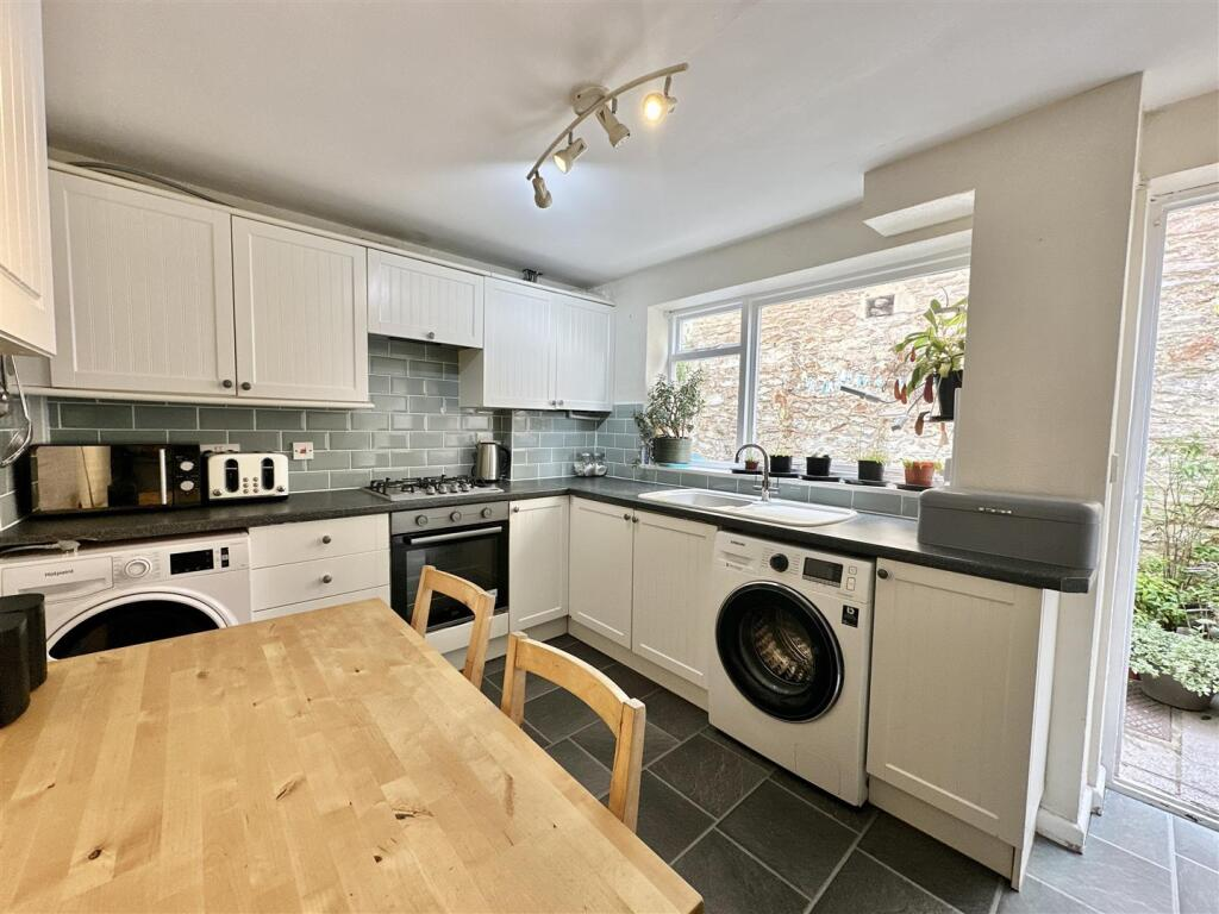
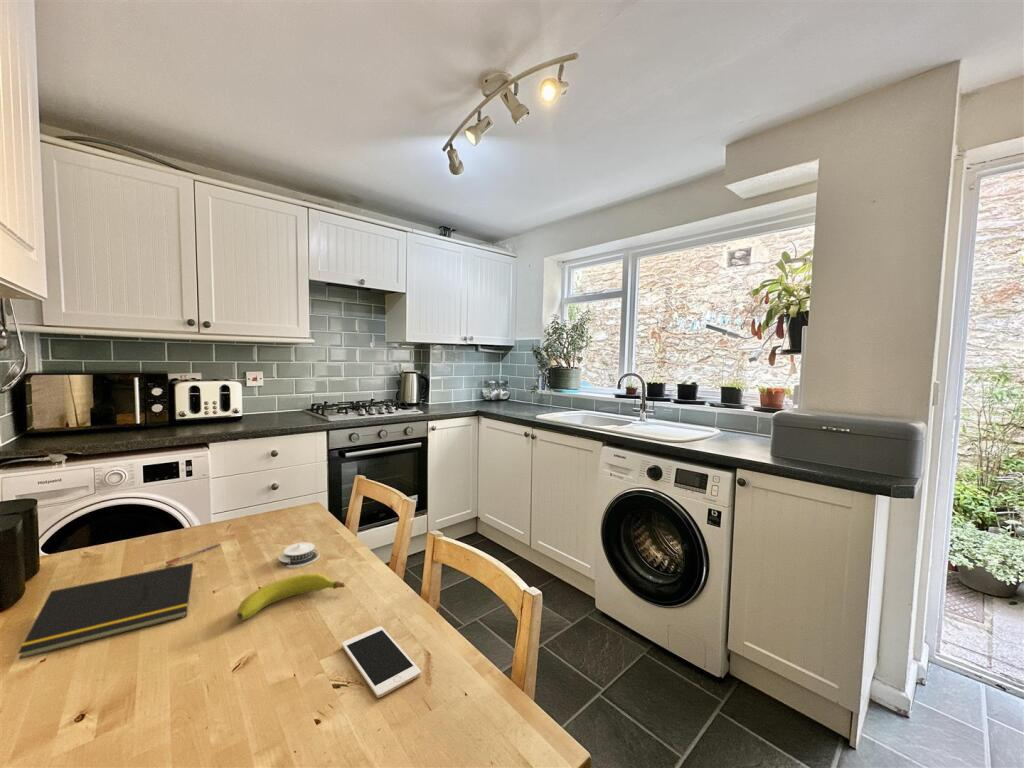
+ fruit [236,573,346,621]
+ cell phone [341,625,422,699]
+ notepad [17,562,194,660]
+ pen [165,542,222,565]
+ architectural model [277,542,321,568]
